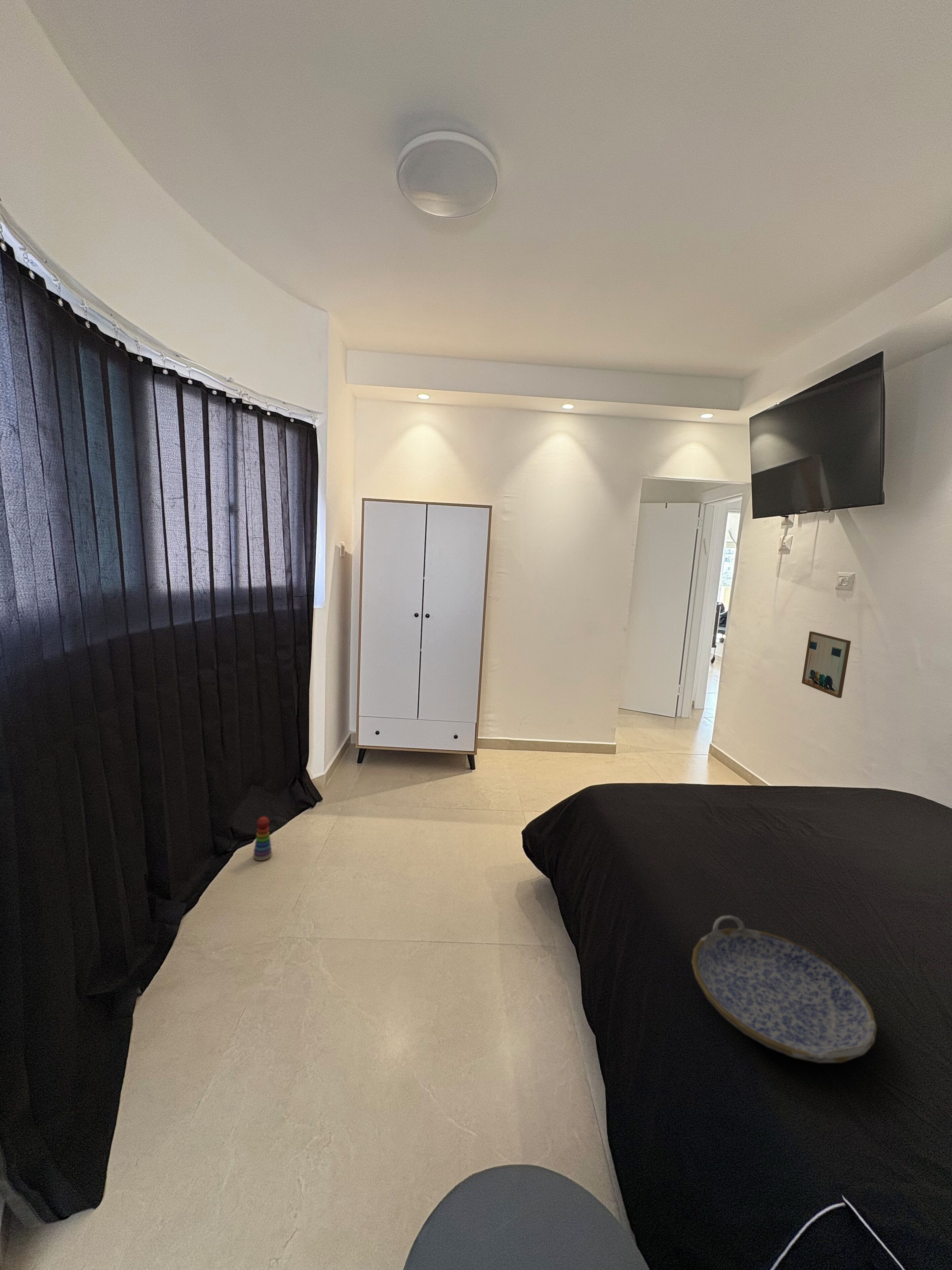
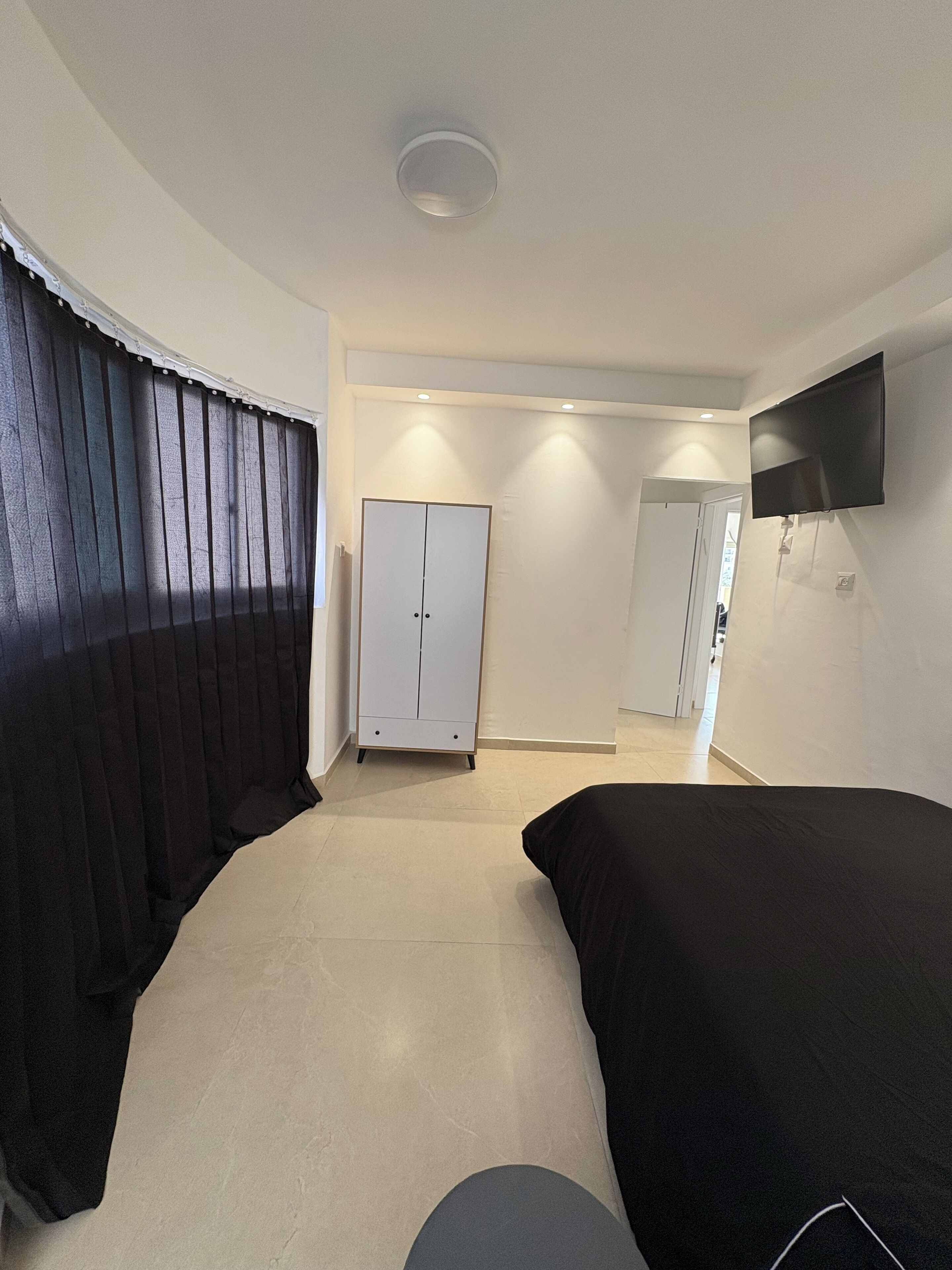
- serving tray [691,915,877,1063]
- stacking toy [253,816,272,861]
- wall art [802,631,851,698]
